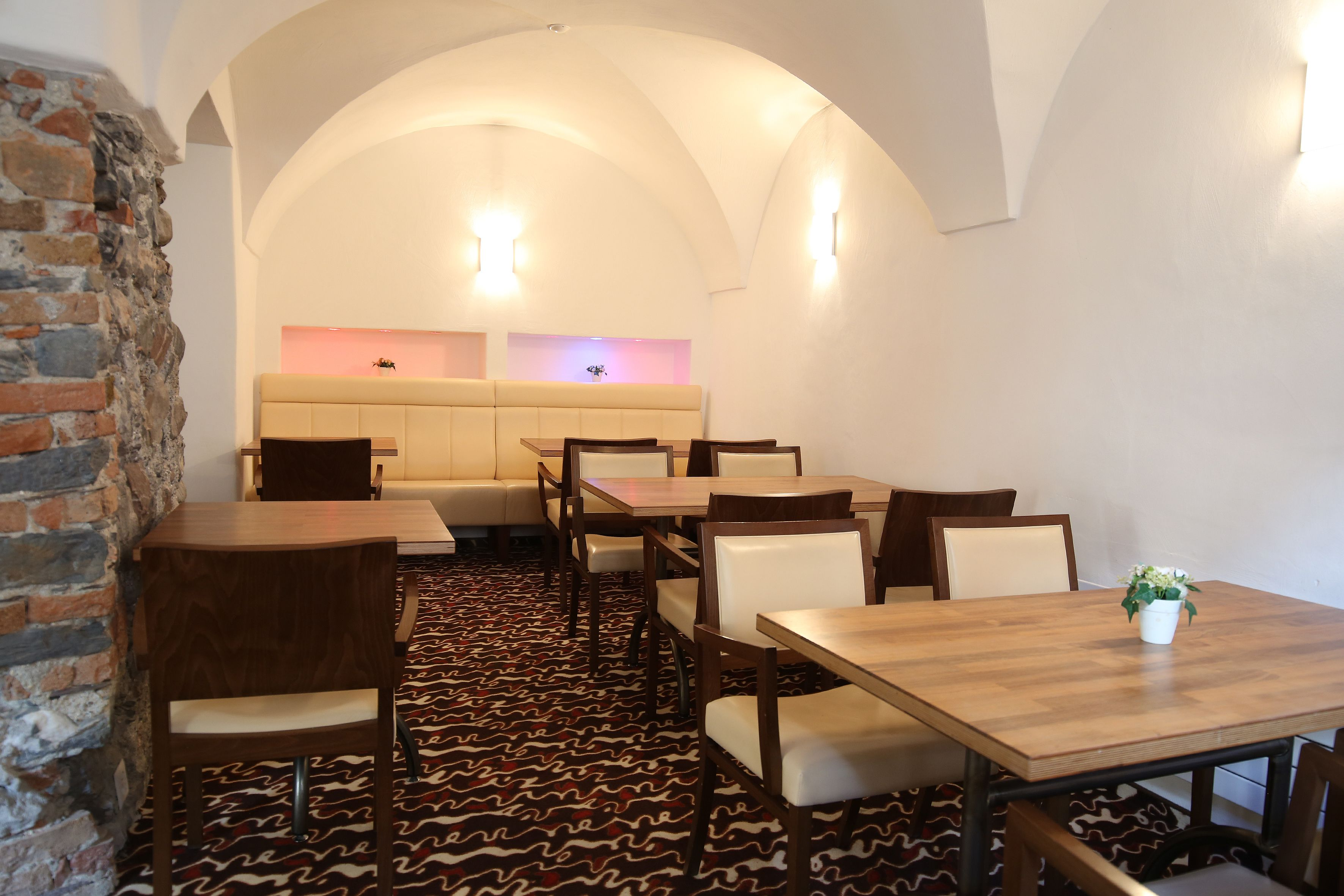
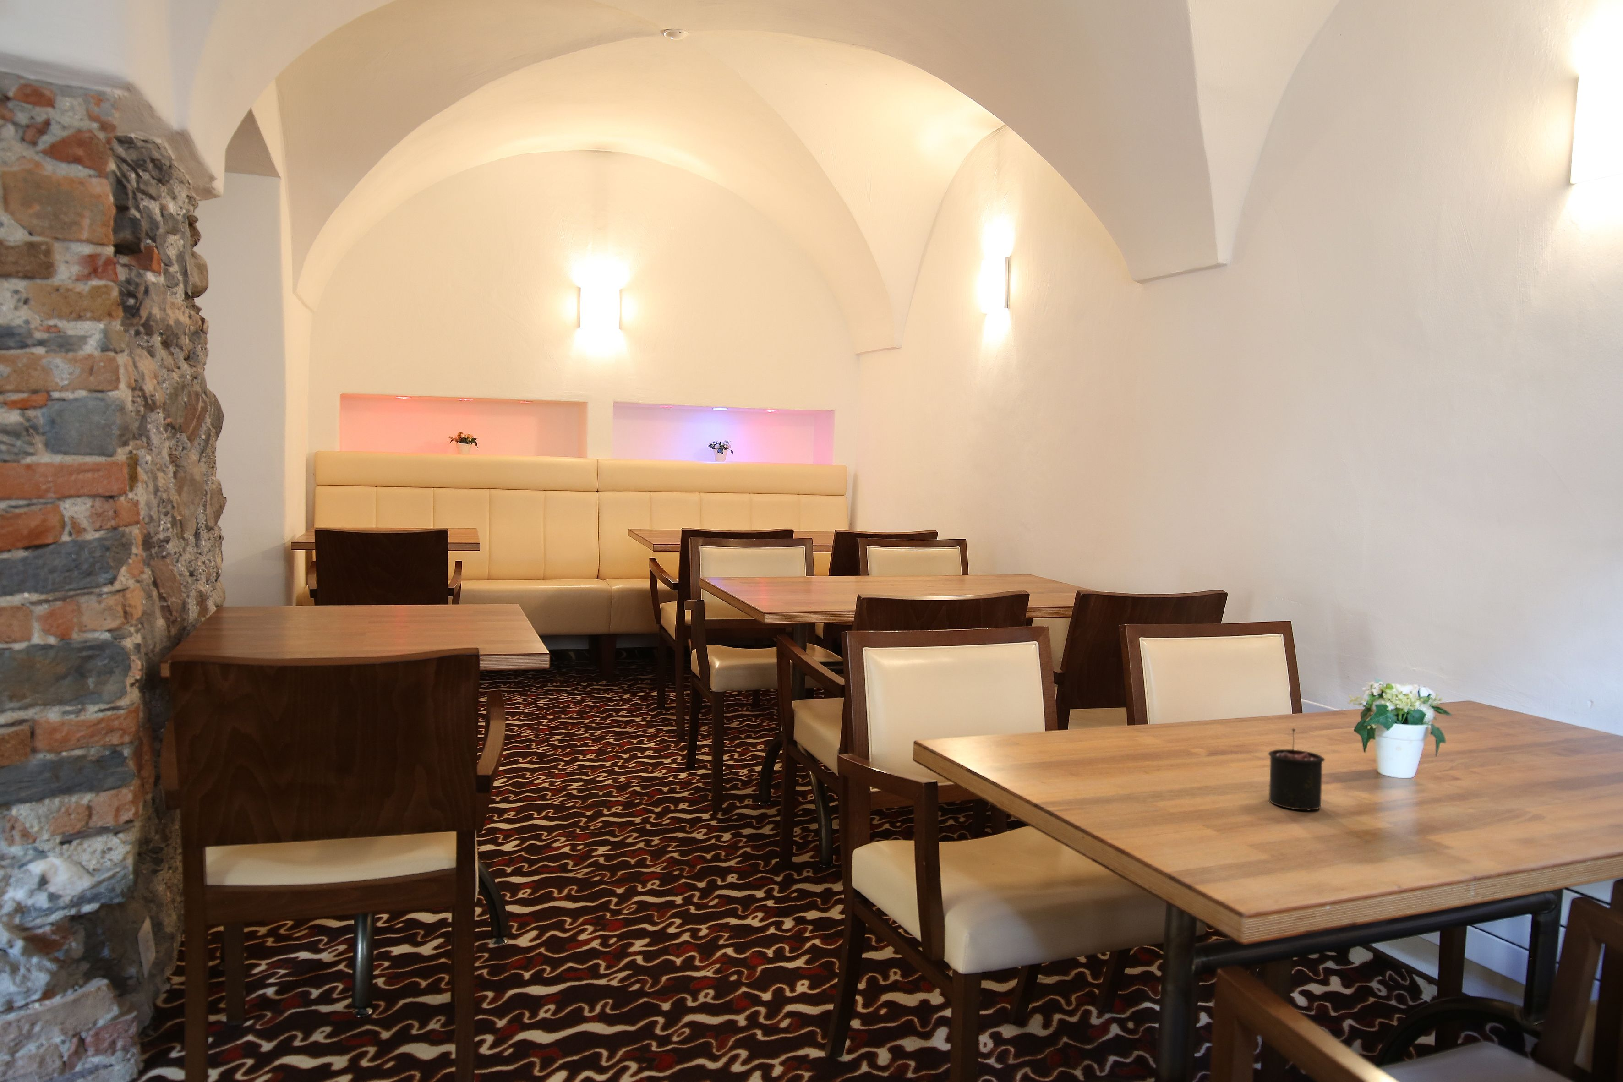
+ candle [1268,728,1326,810]
